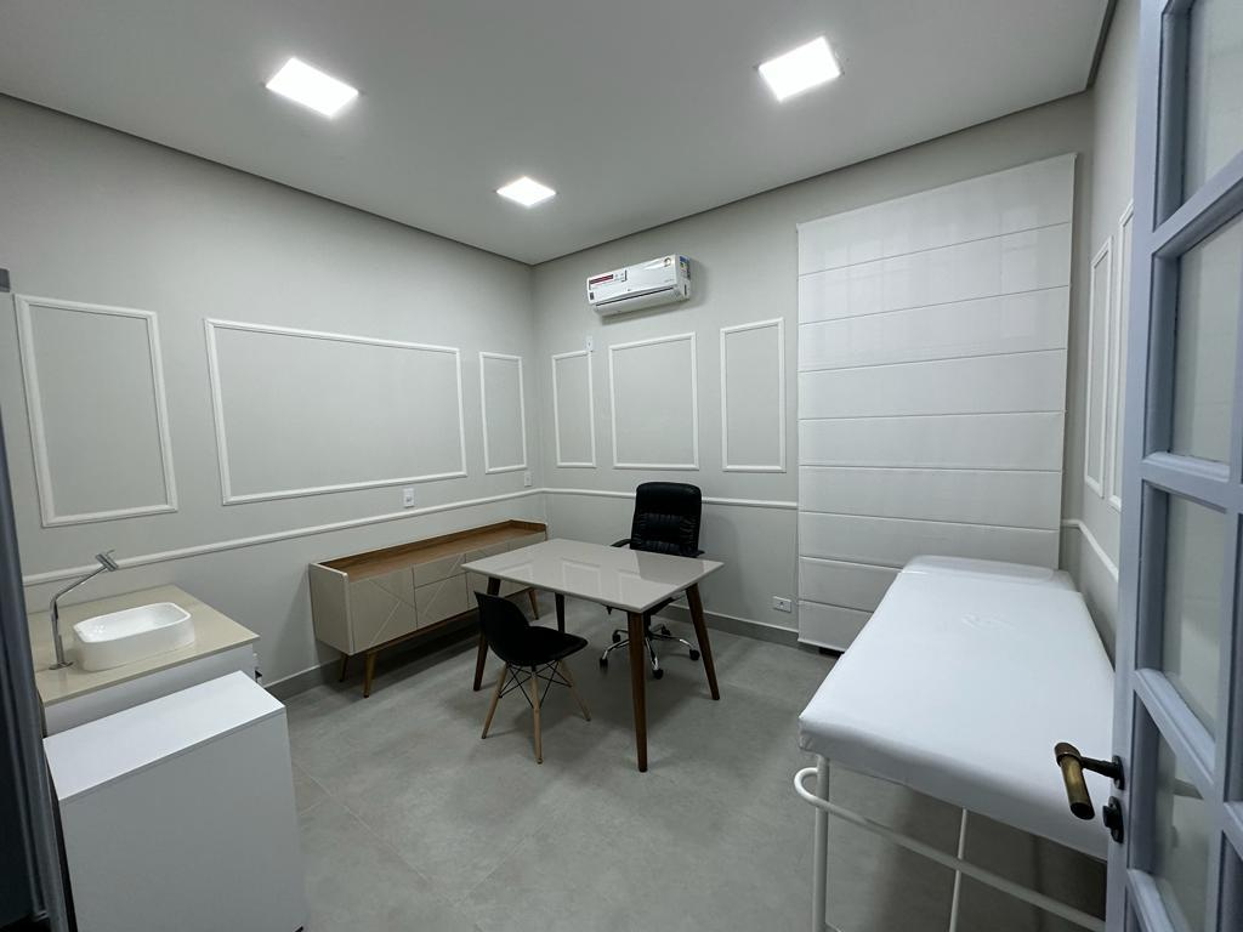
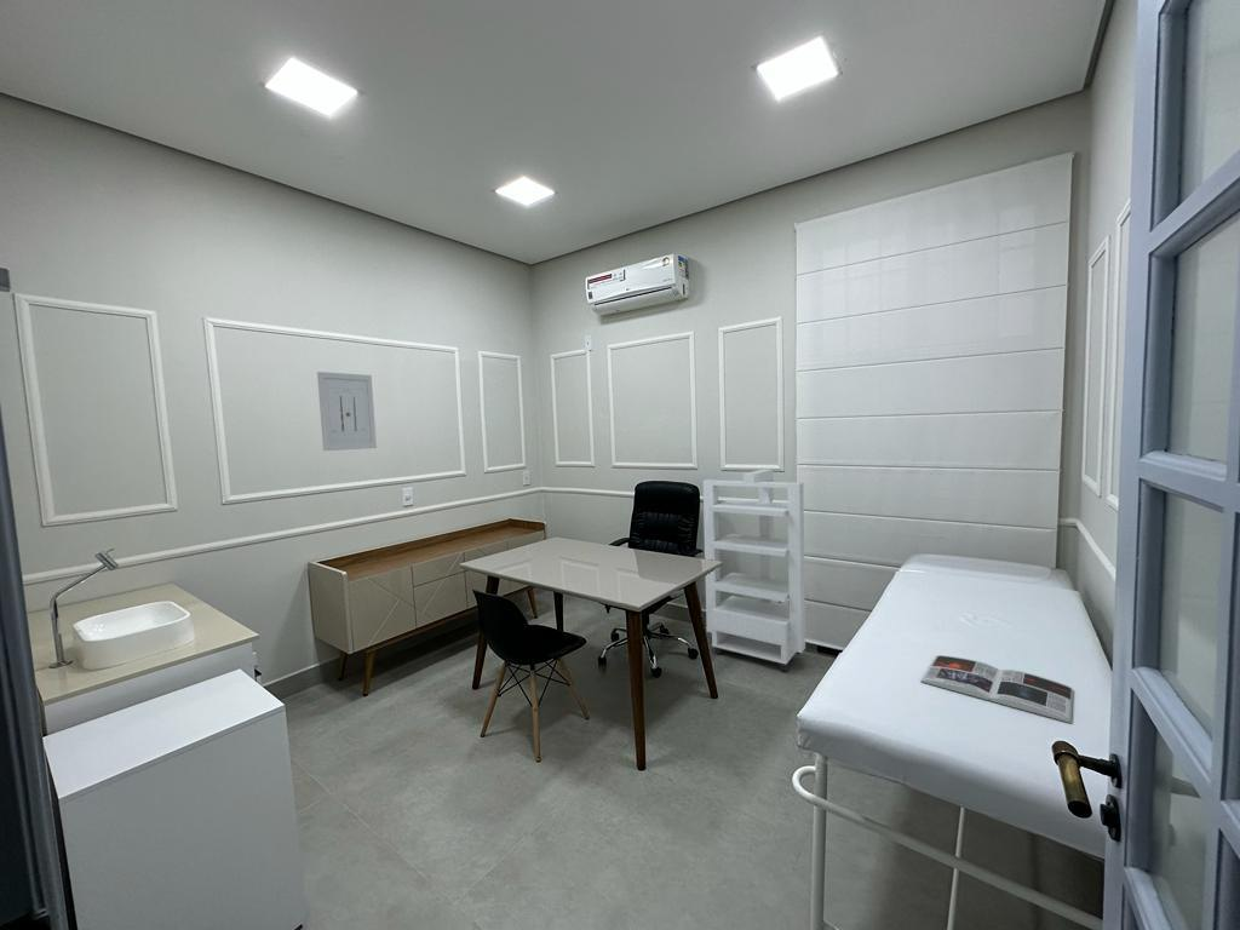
+ wall art [316,371,378,452]
+ magazine [919,654,1074,724]
+ storage cabinet [702,469,806,672]
